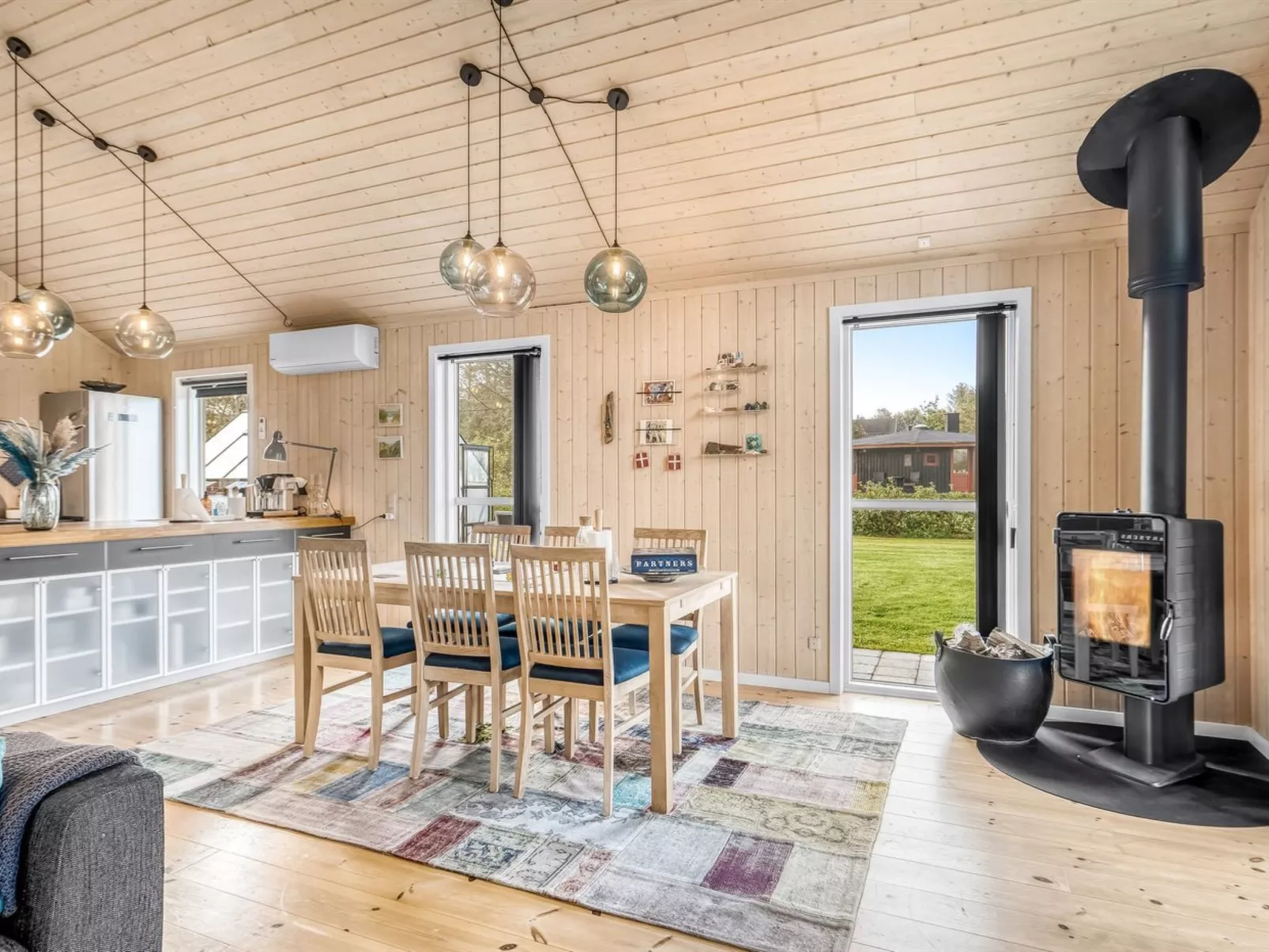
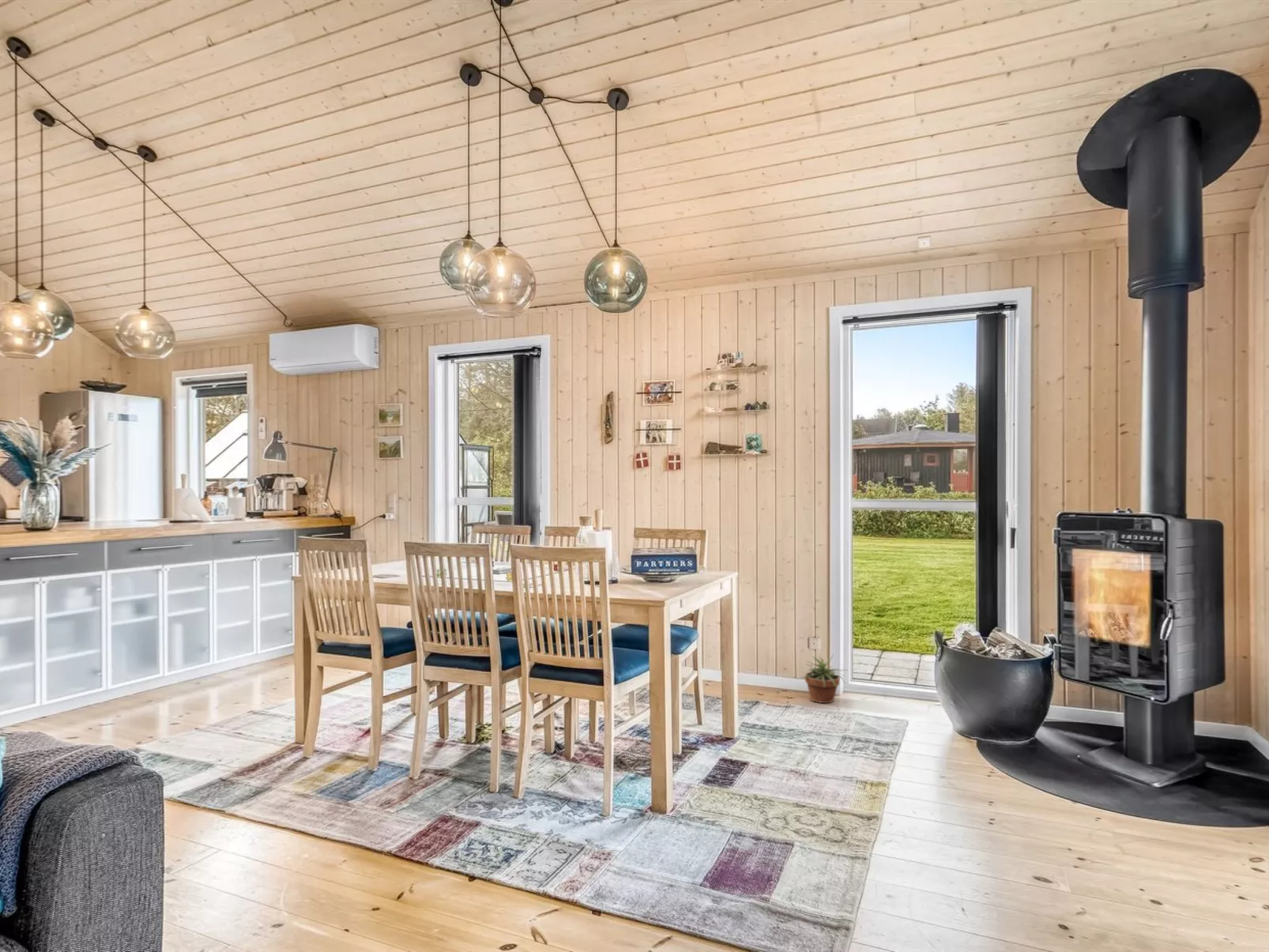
+ potted plant [797,654,847,704]
